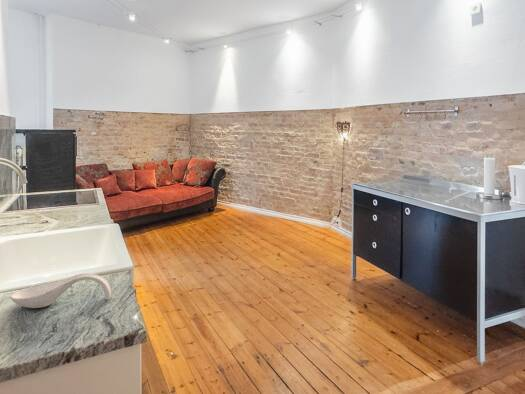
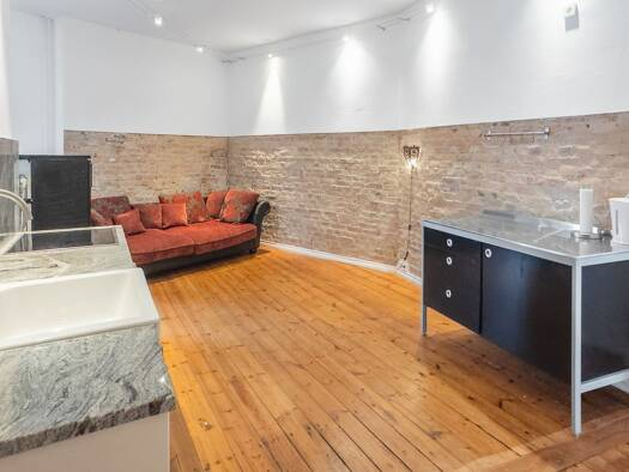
- spoon rest [10,272,112,309]
